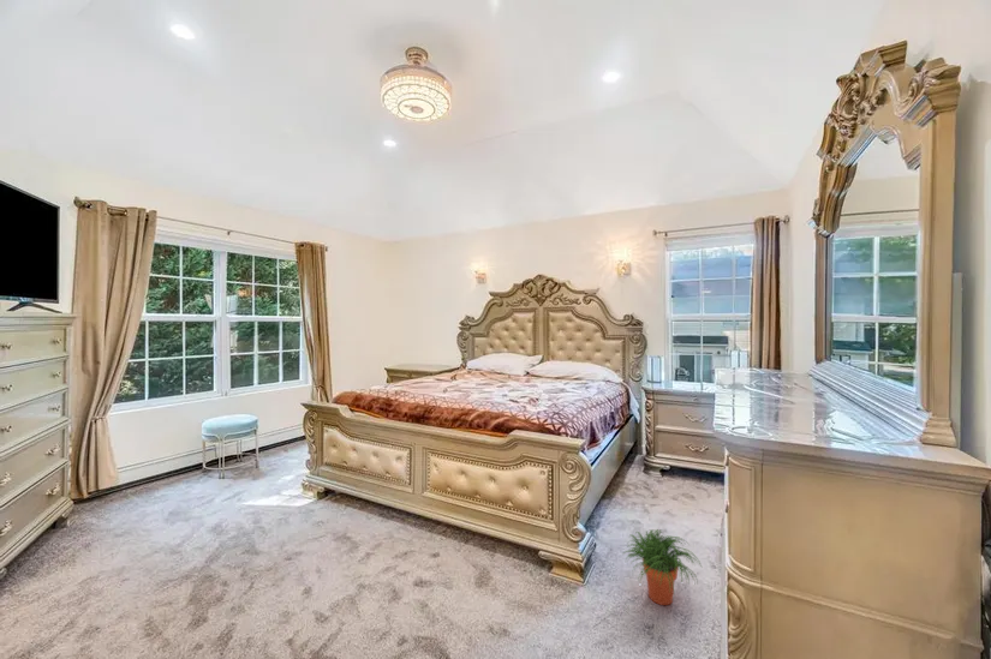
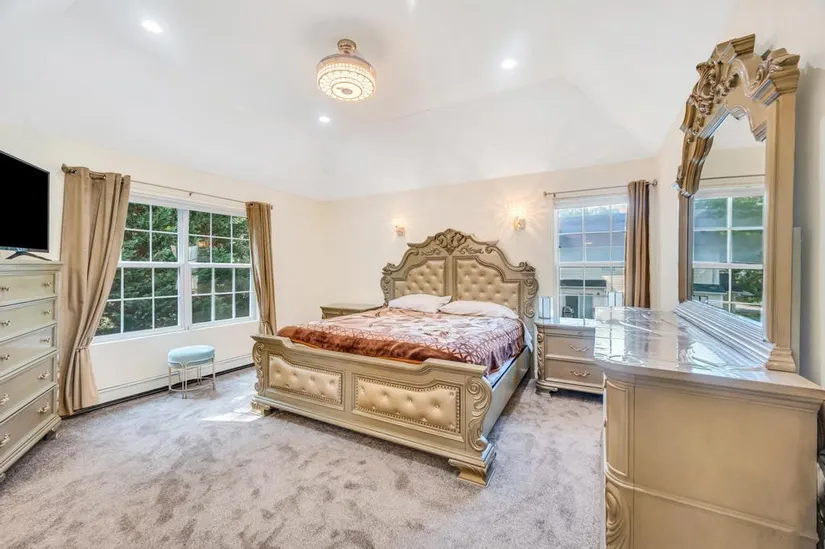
- potted plant [621,528,703,606]
